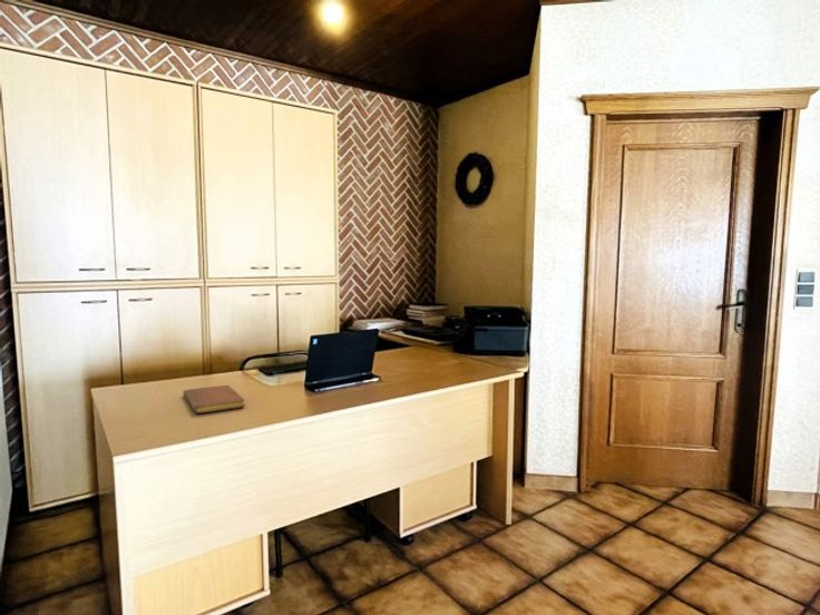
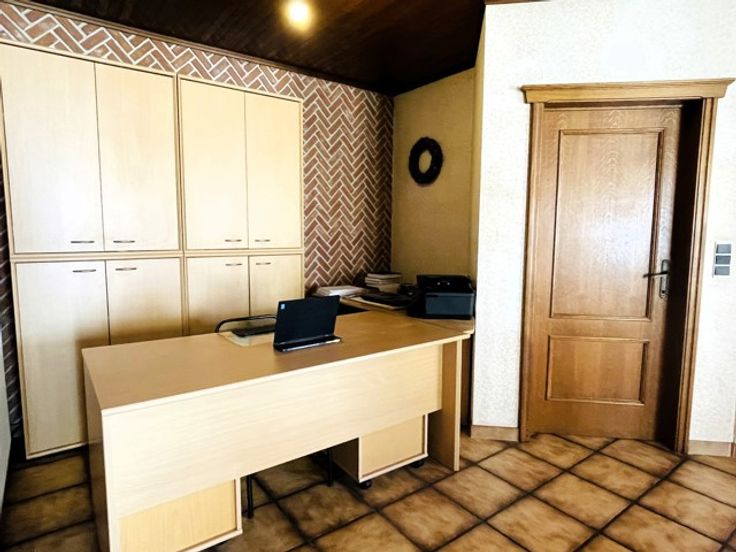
- notebook [183,384,246,414]
